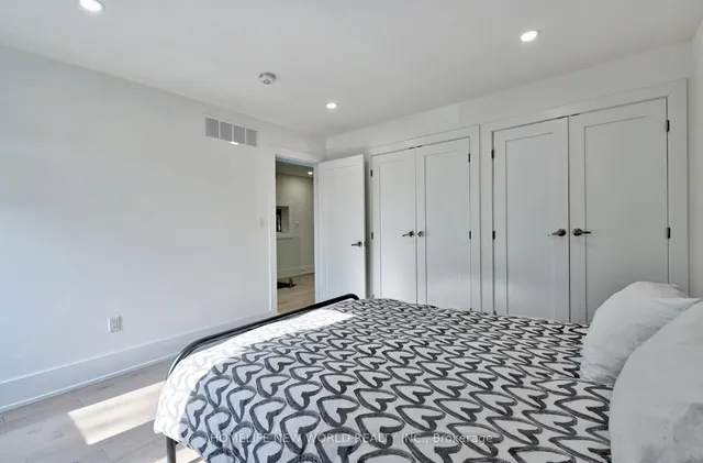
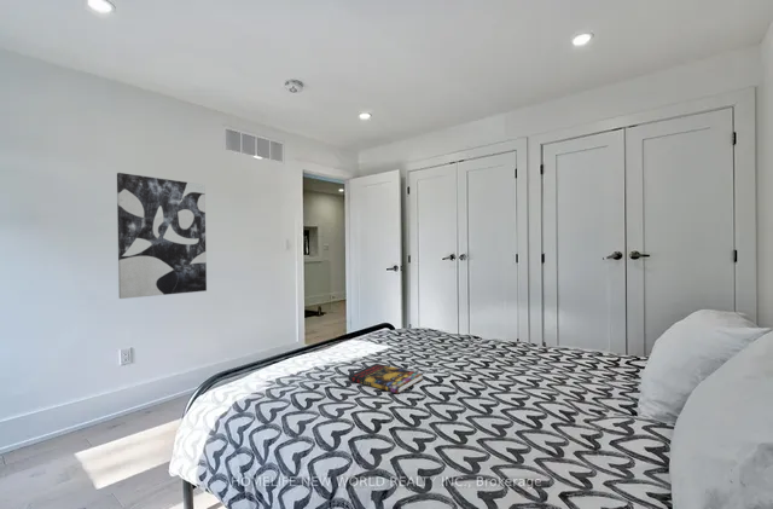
+ wall art [116,172,208,300]
+ book [348,363,424,394]
